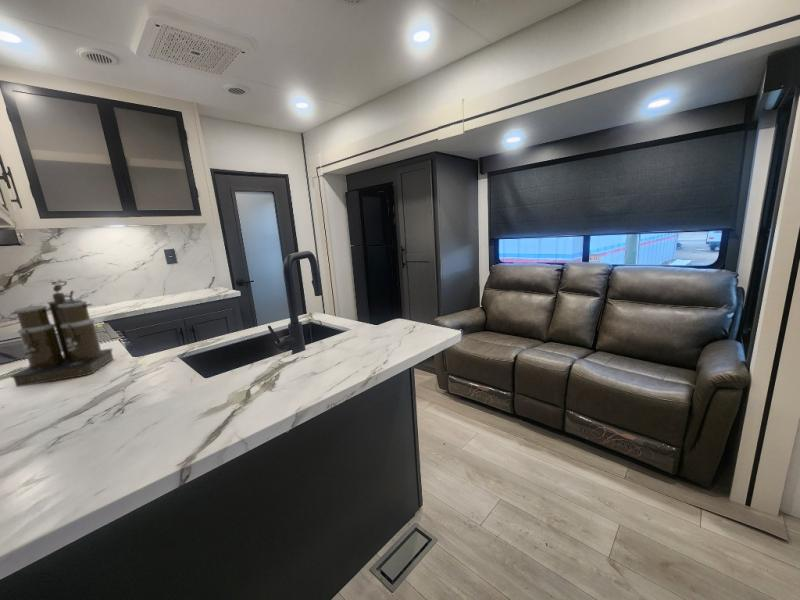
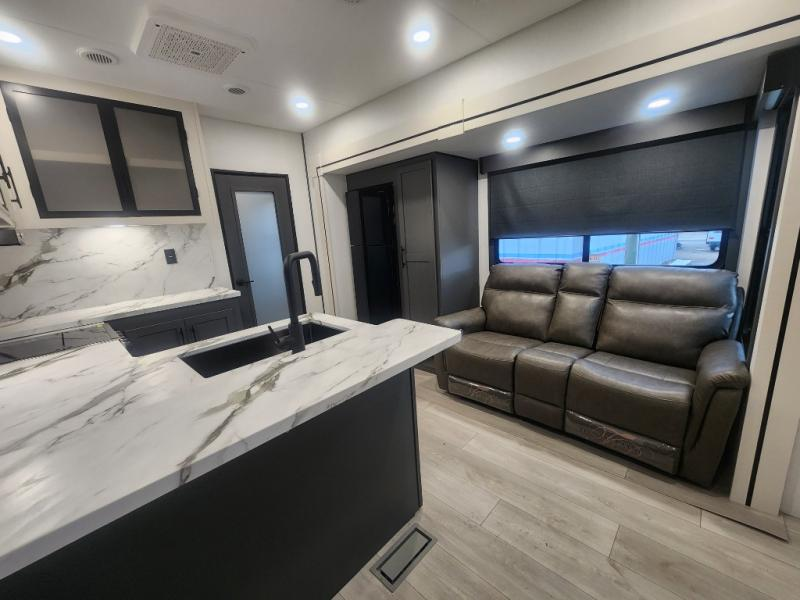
- coffee maker [9,278,114,388]
